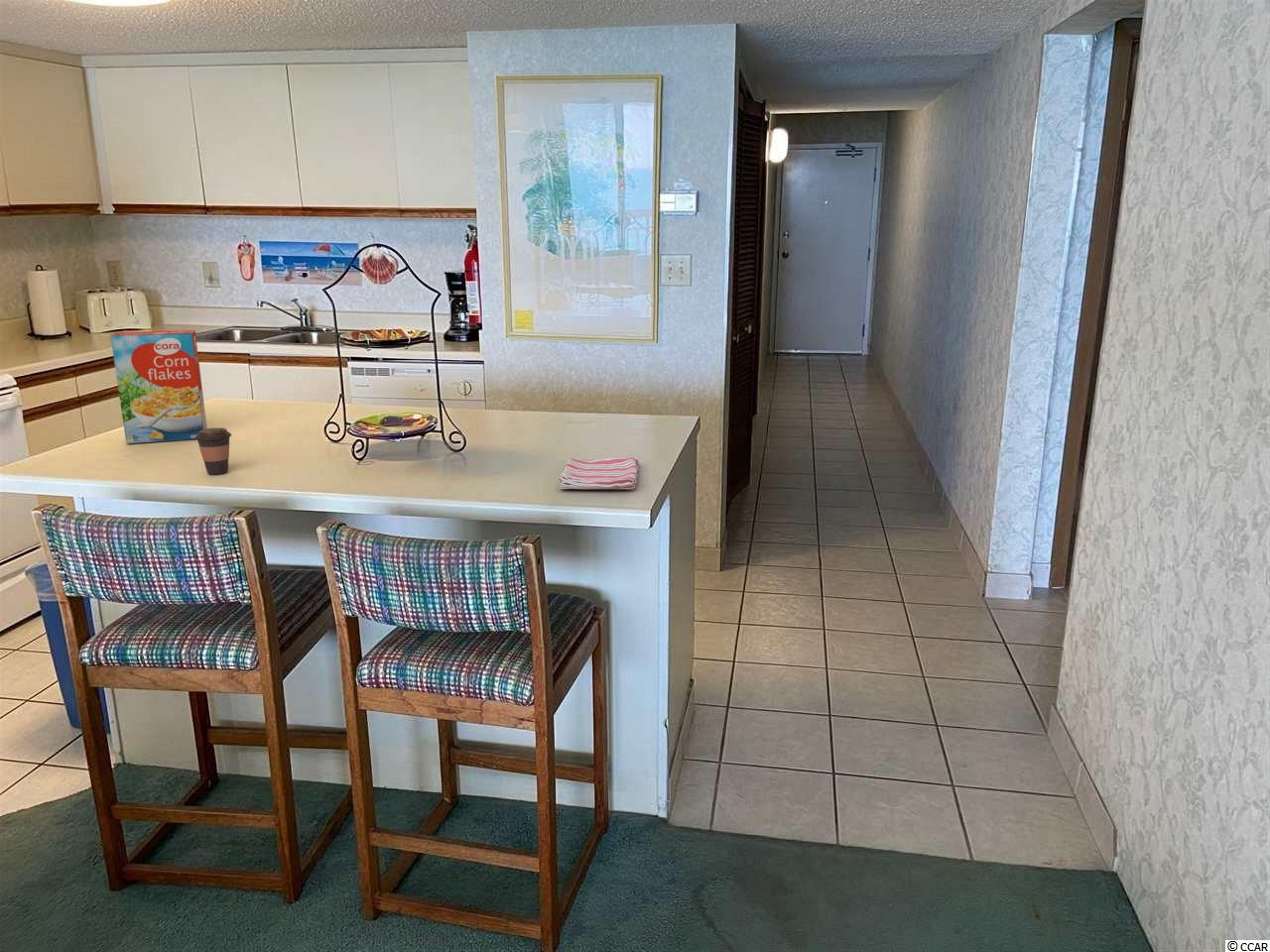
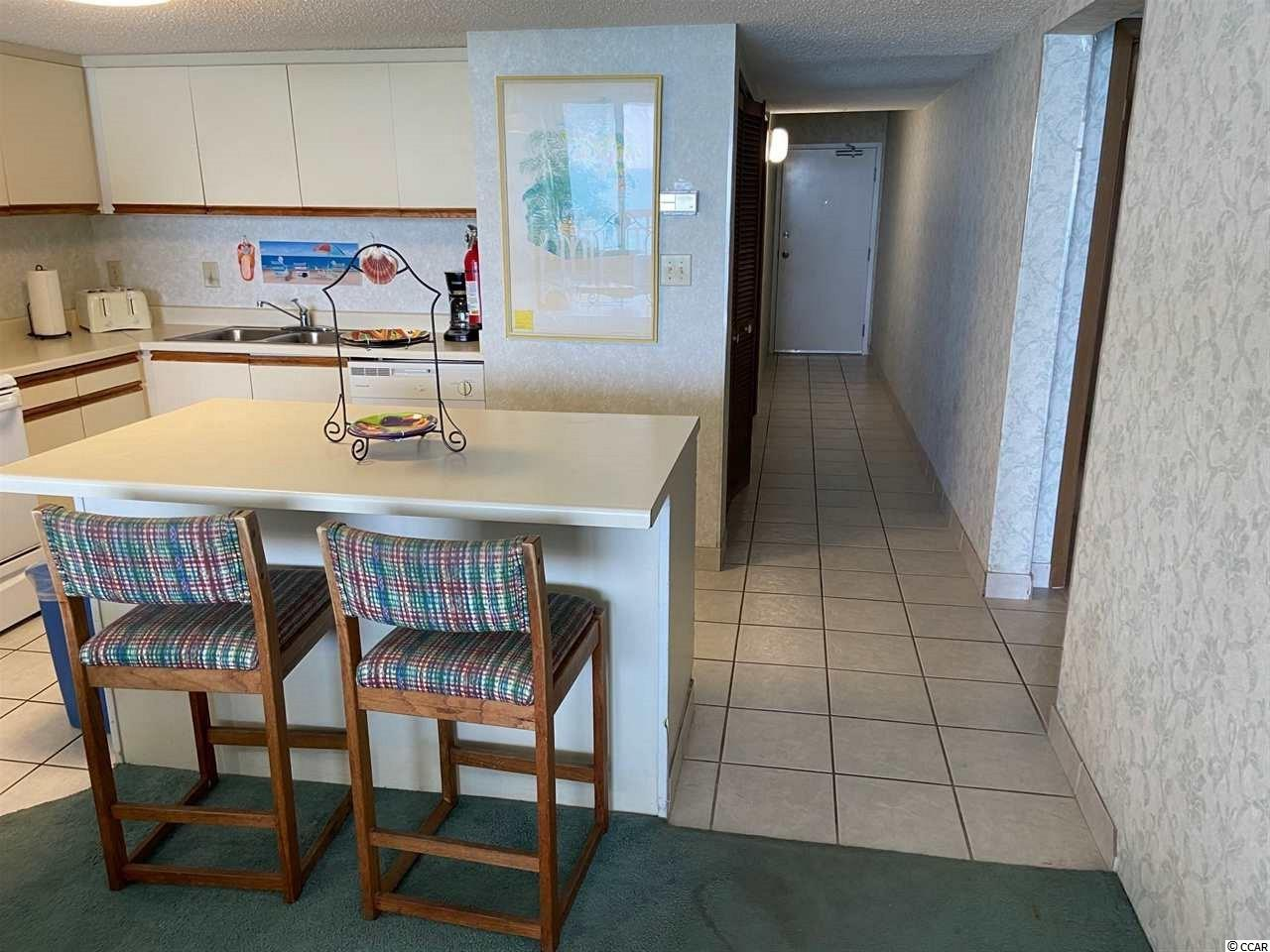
- coffee cup [195,427,232,475]
- dish towel [559,456,640,490]
- cereal box [110,329,208,444]
